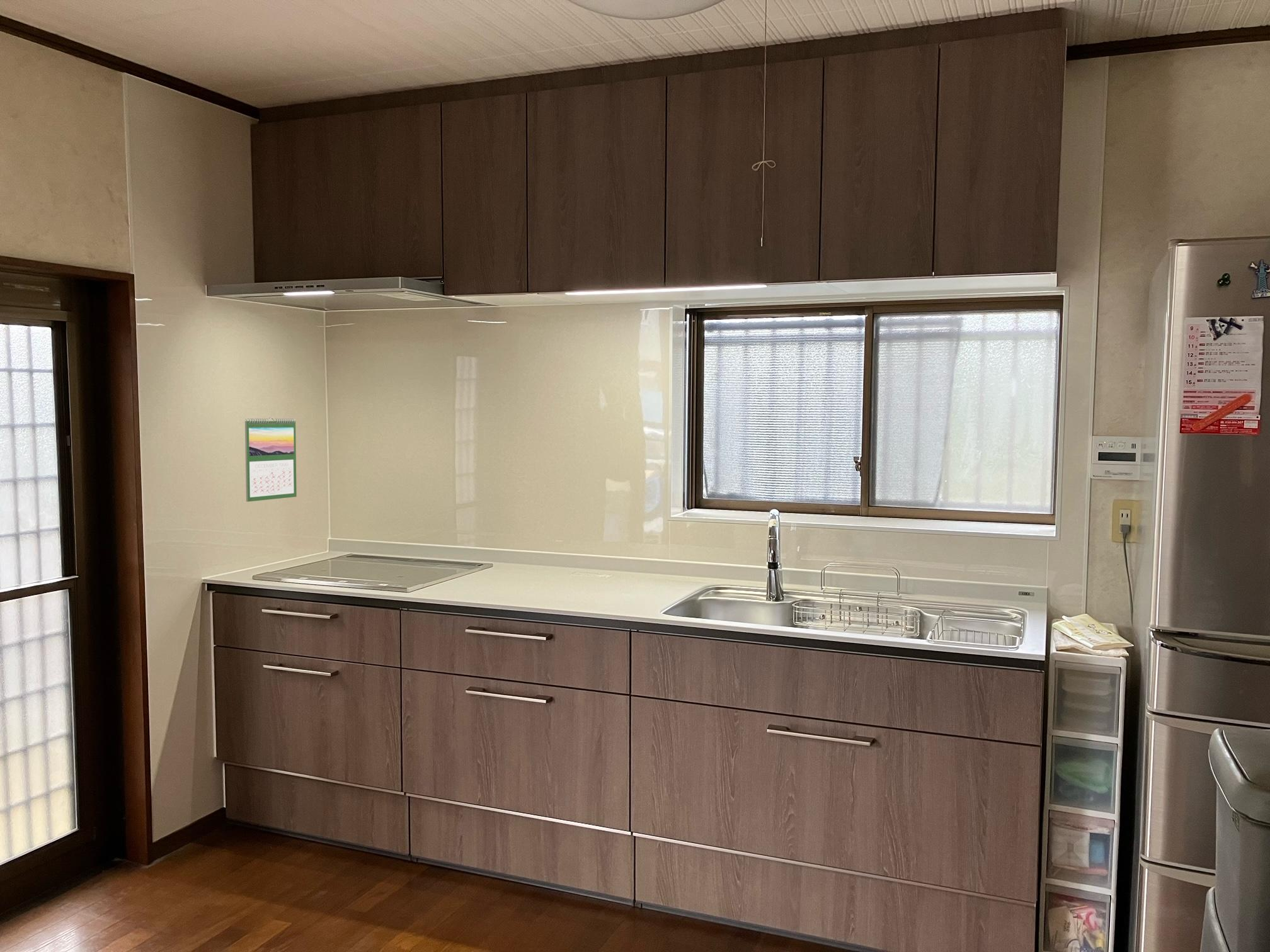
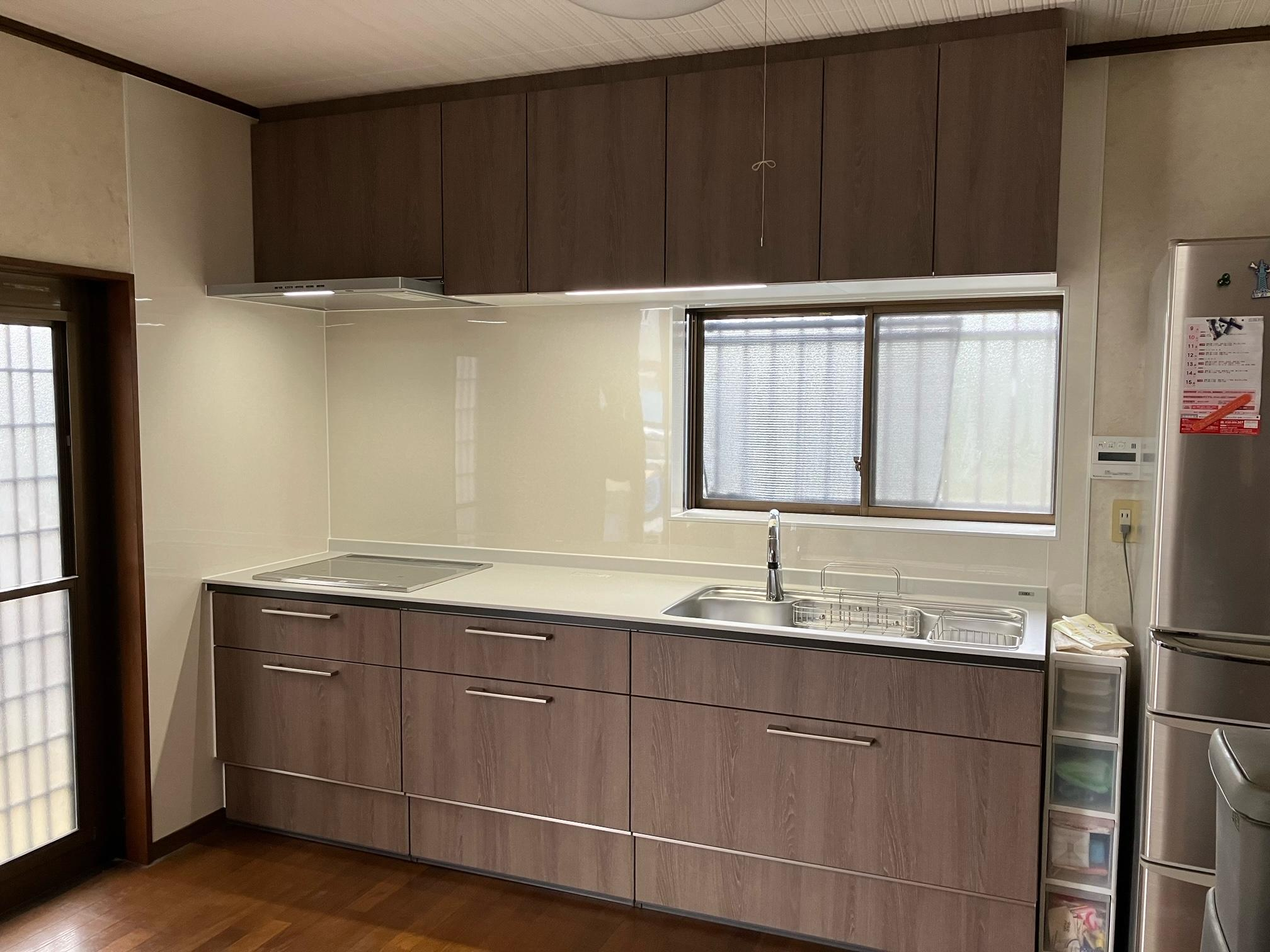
- calendar [244,417,297,502]
